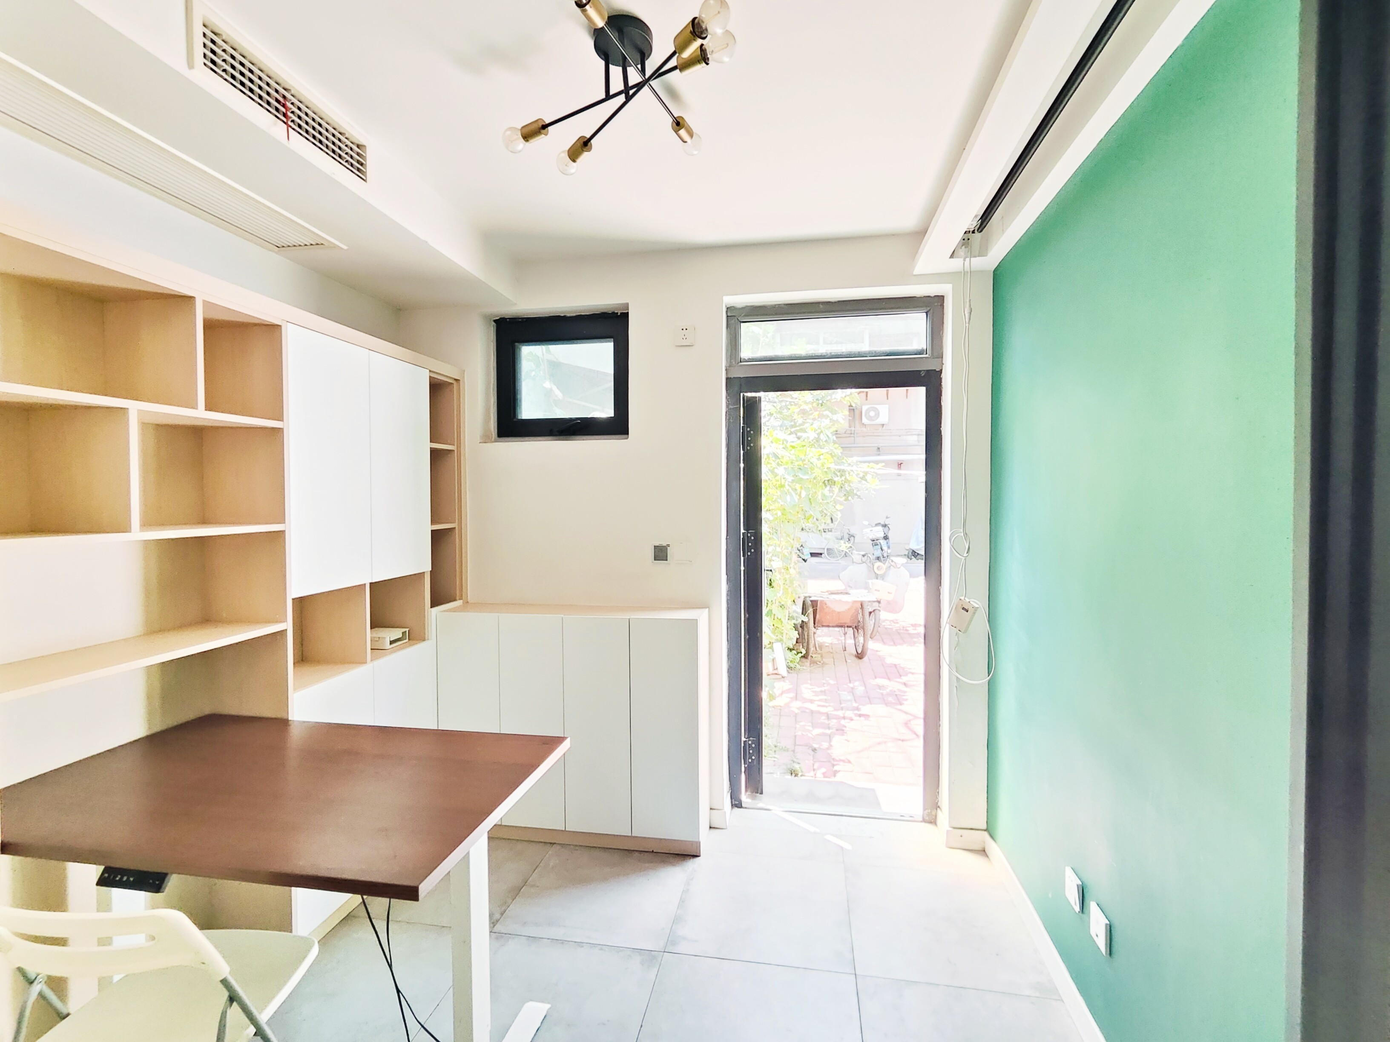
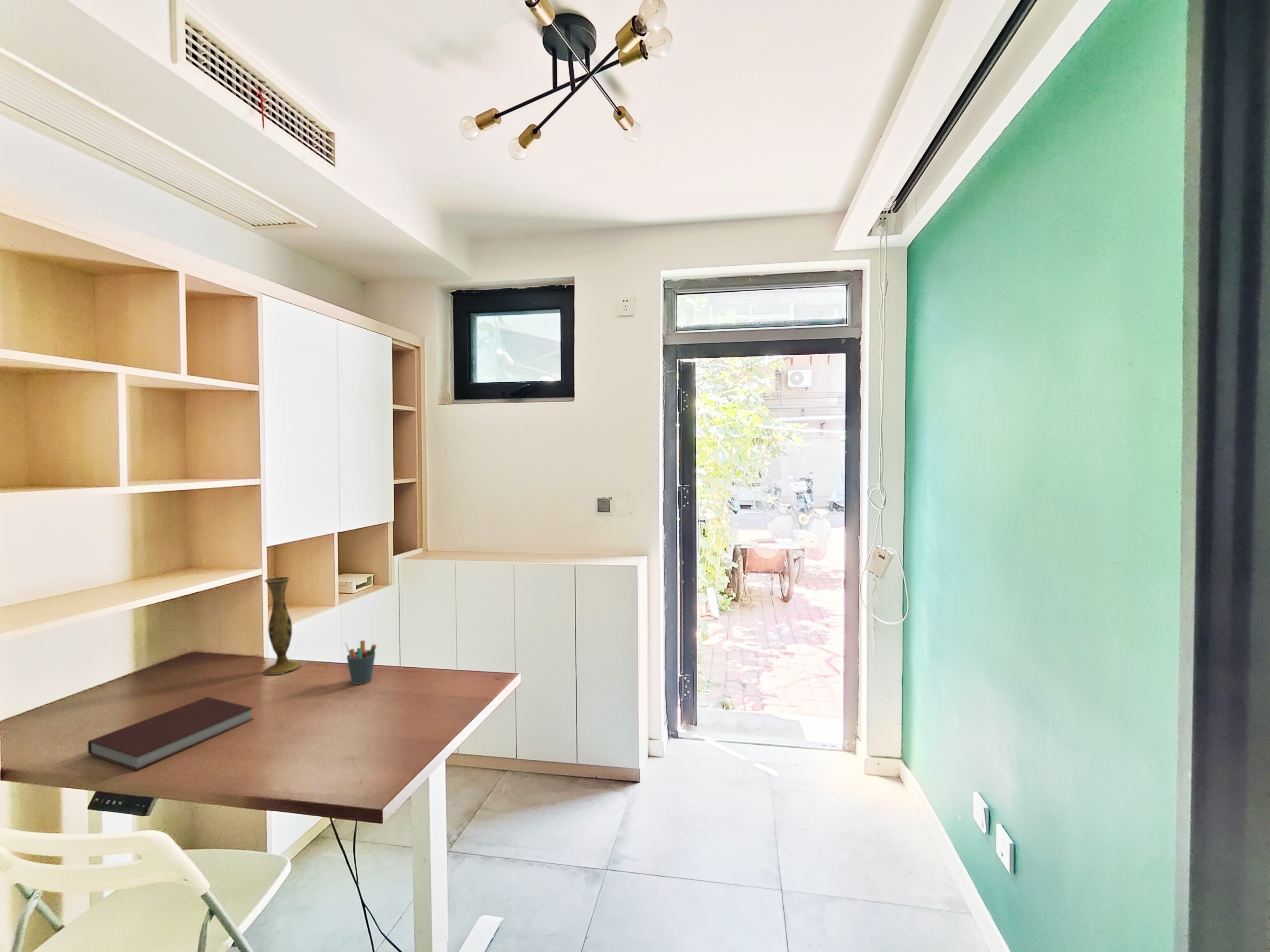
+ vase [263,576,302,675]
+ notebook [88,696,254,771]
+ pen holder [345,640,377,684]
